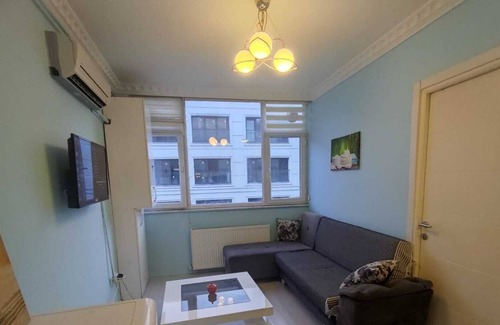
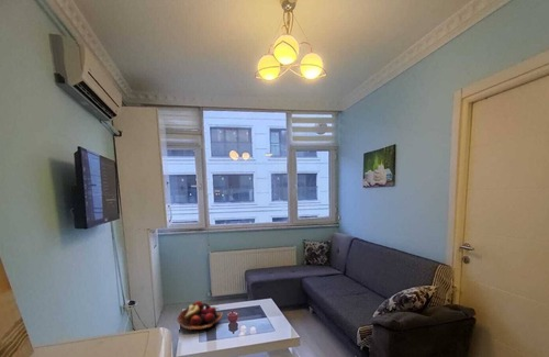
+ fruit basket [176,300,224,331]
